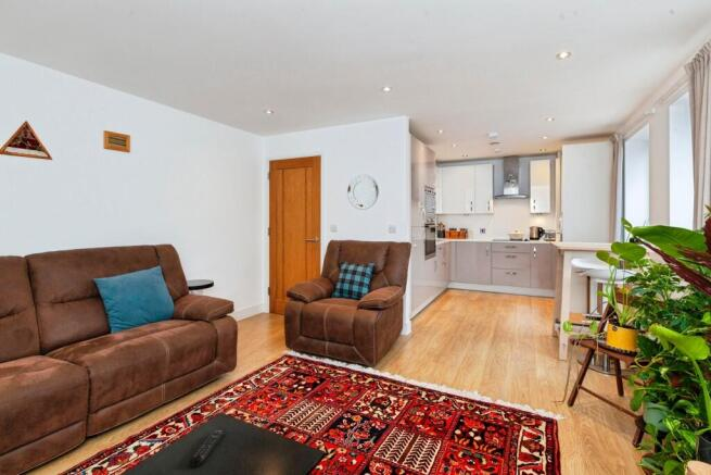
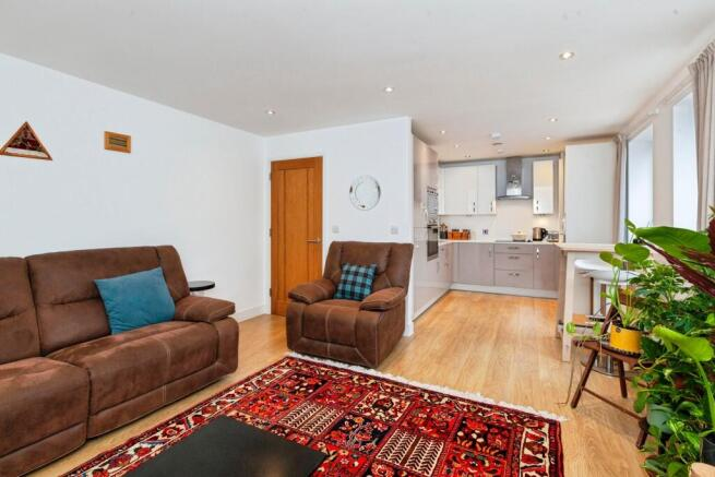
- remote control [189,429,227,468]
